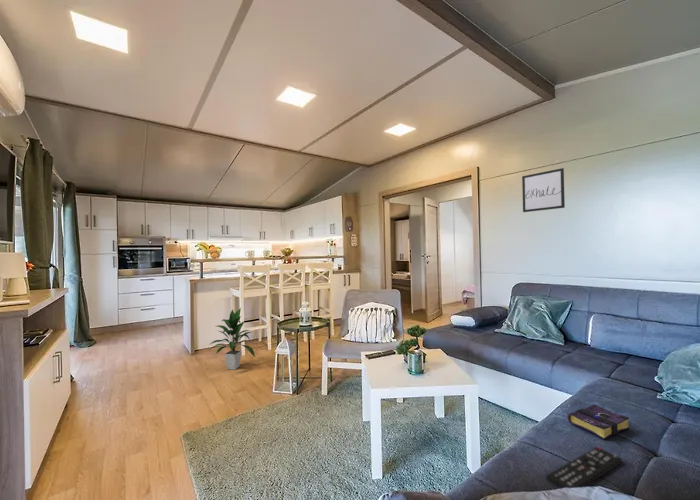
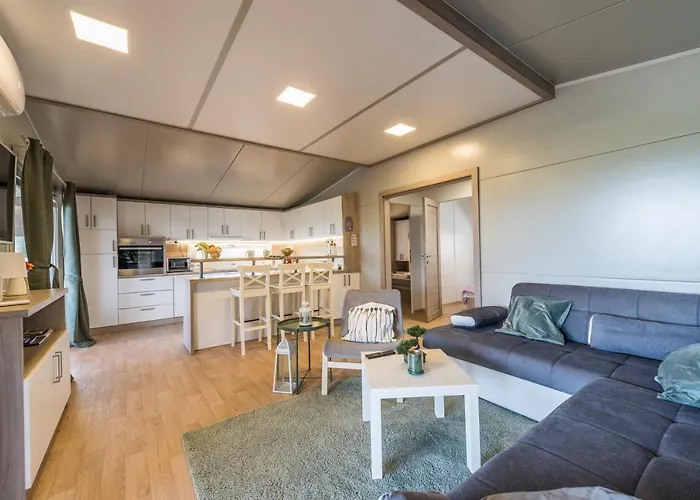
- wall art [521,167,566,213]
- indoor plant [208,307,256,370]
- remote control [545,446,623,489]
- book [567,403,630,440]
